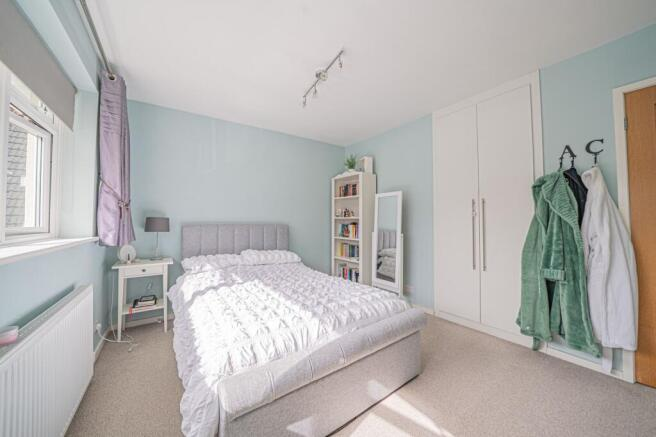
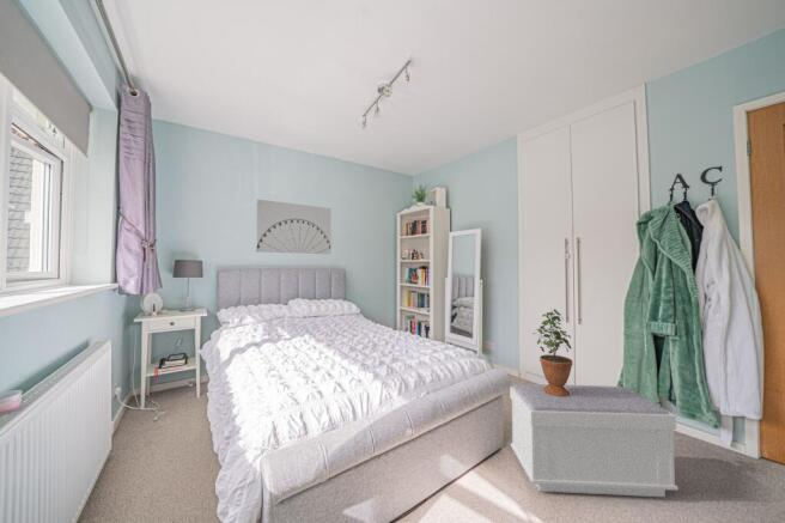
+ bench [509,383,680,498]
+ wall art [255,199,333,255]
+ potted plant [534,308,574,397]
